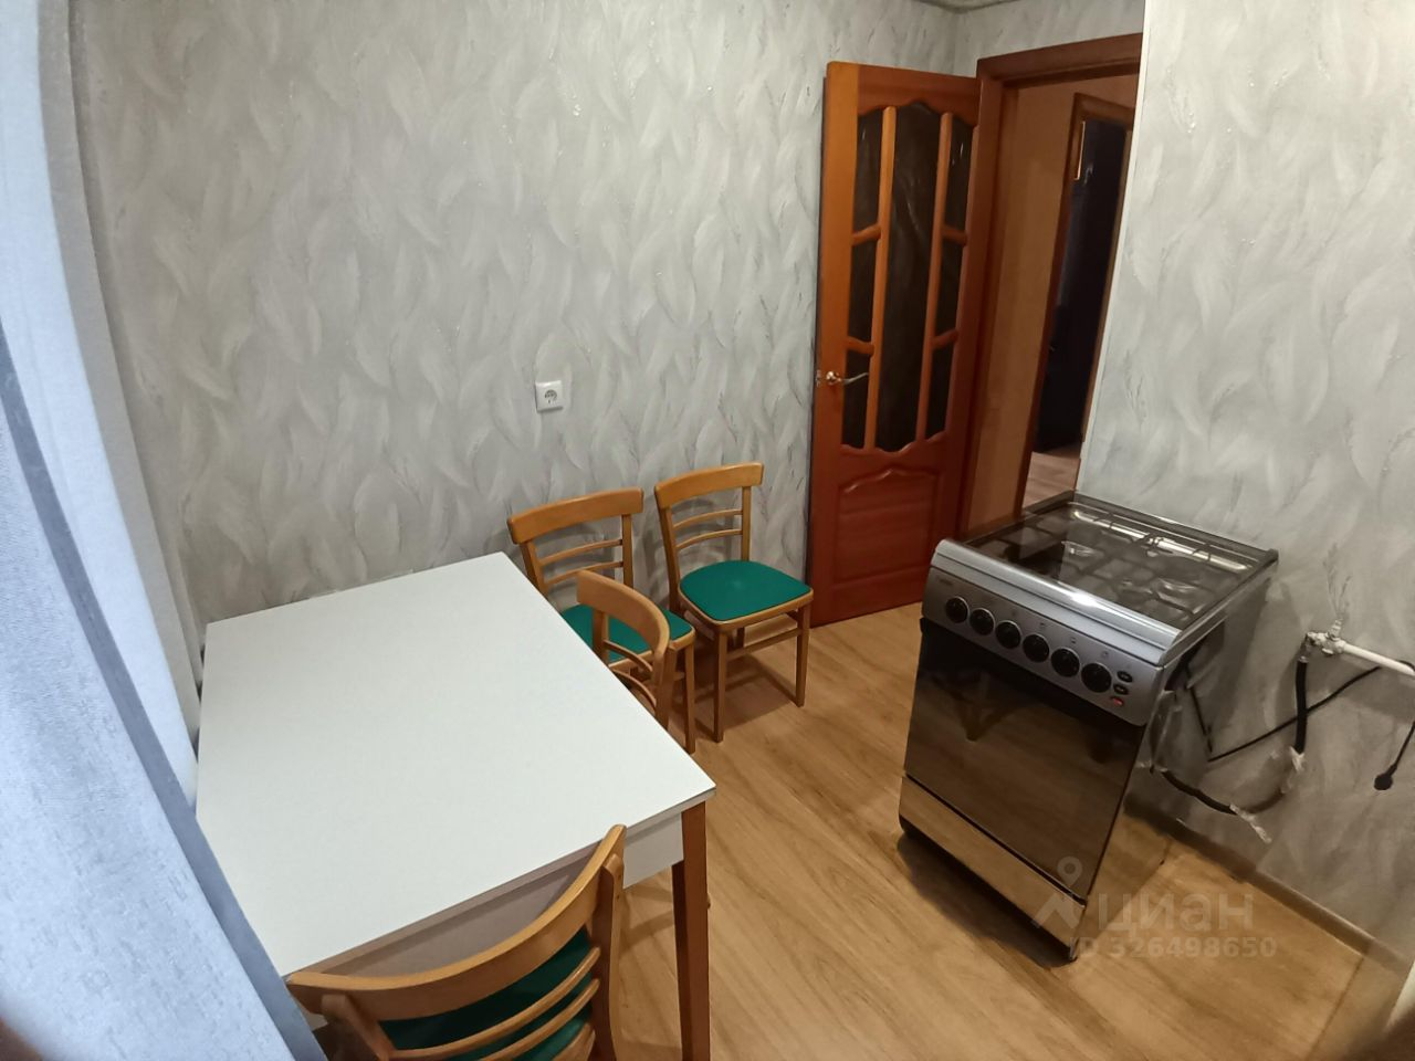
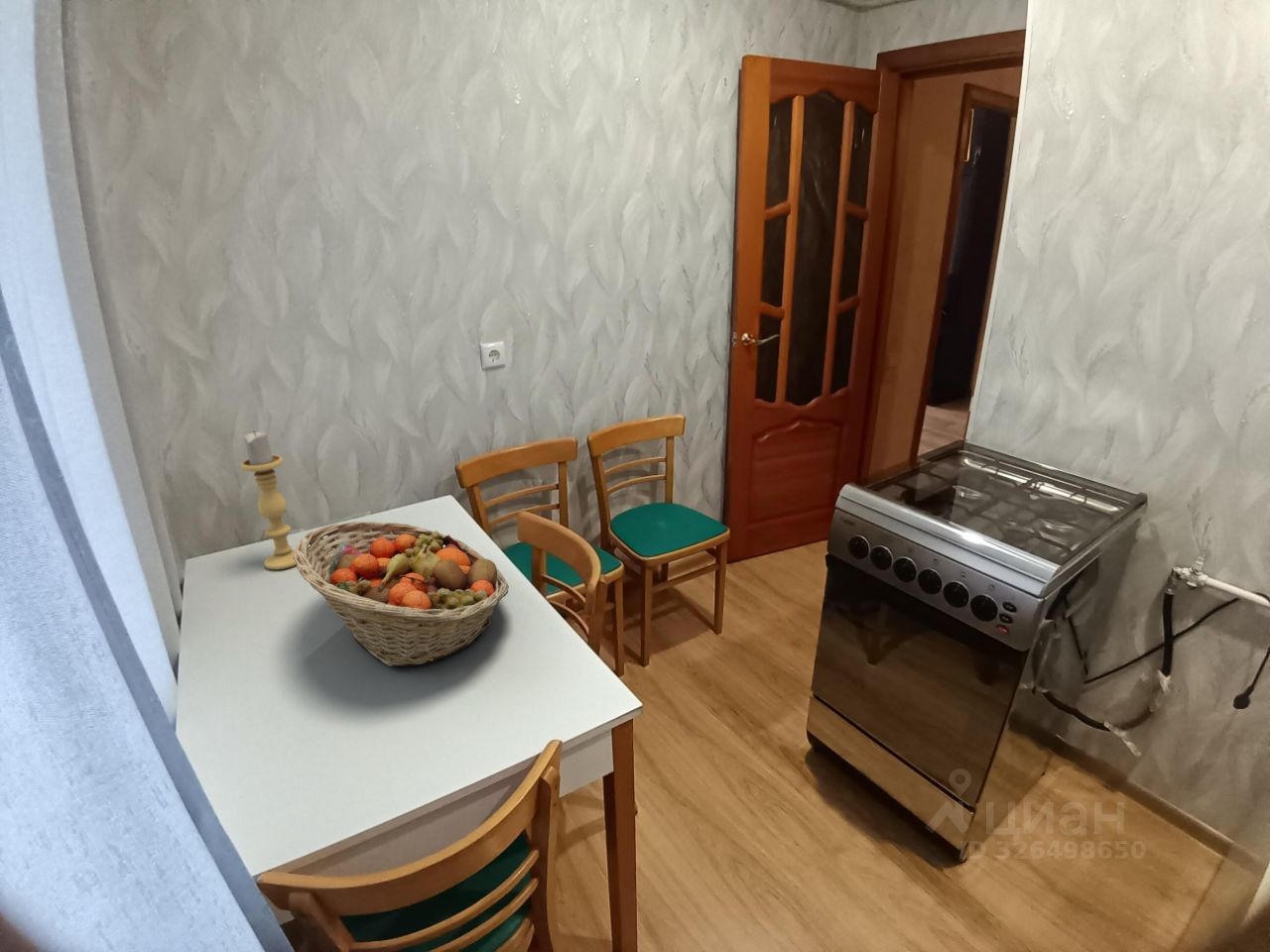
+ fruit basket [293,521,510,668]
+ candle holder [240,430,297,570]
